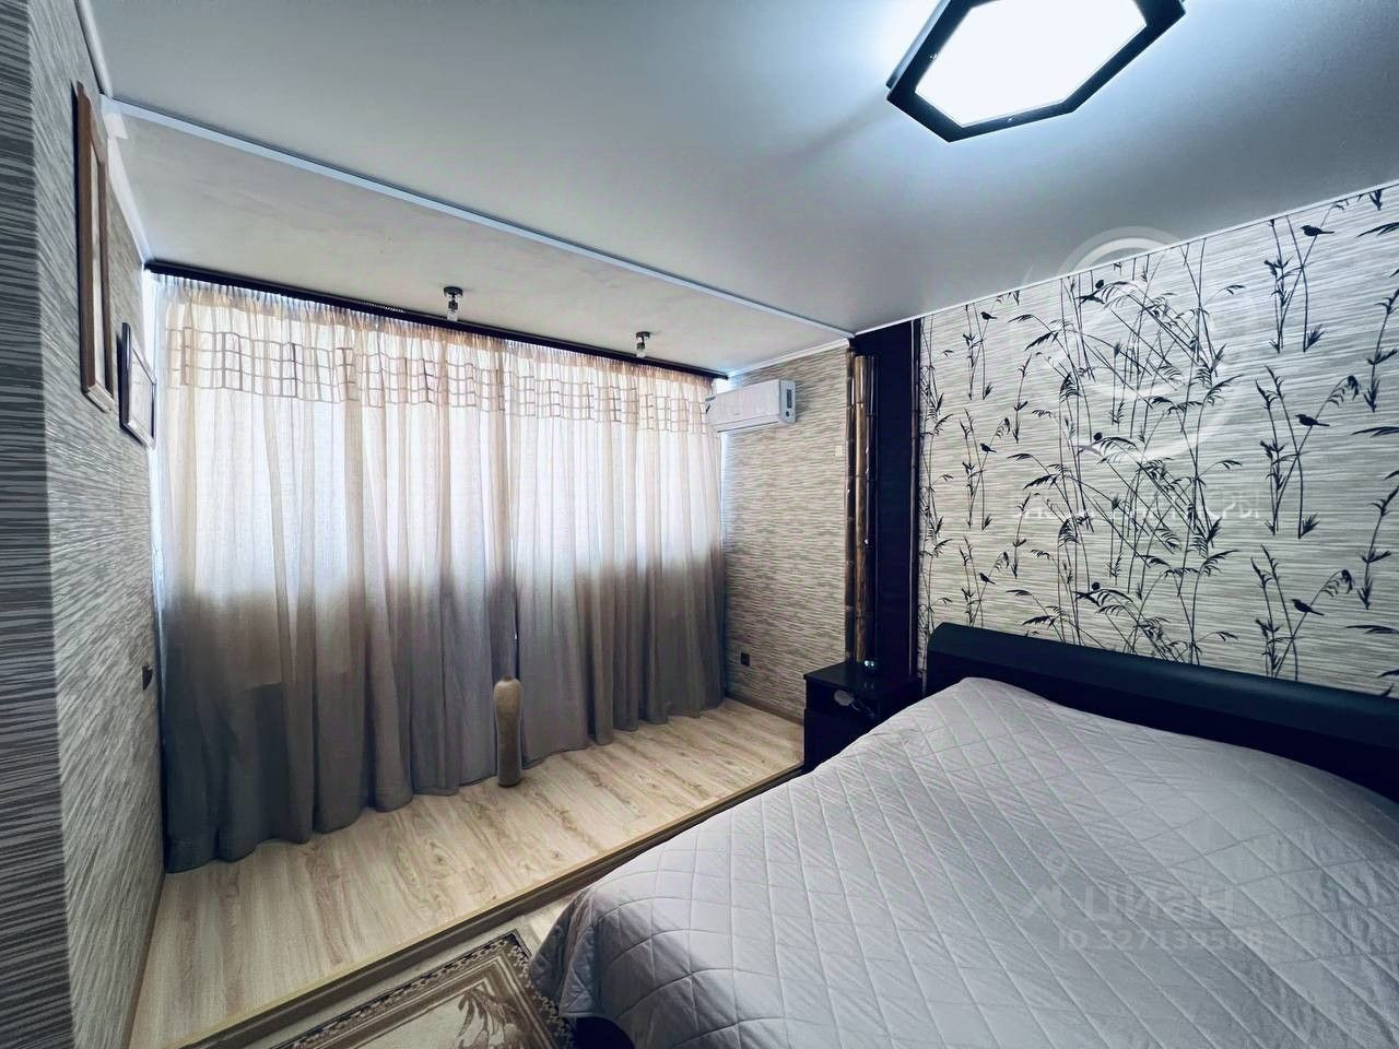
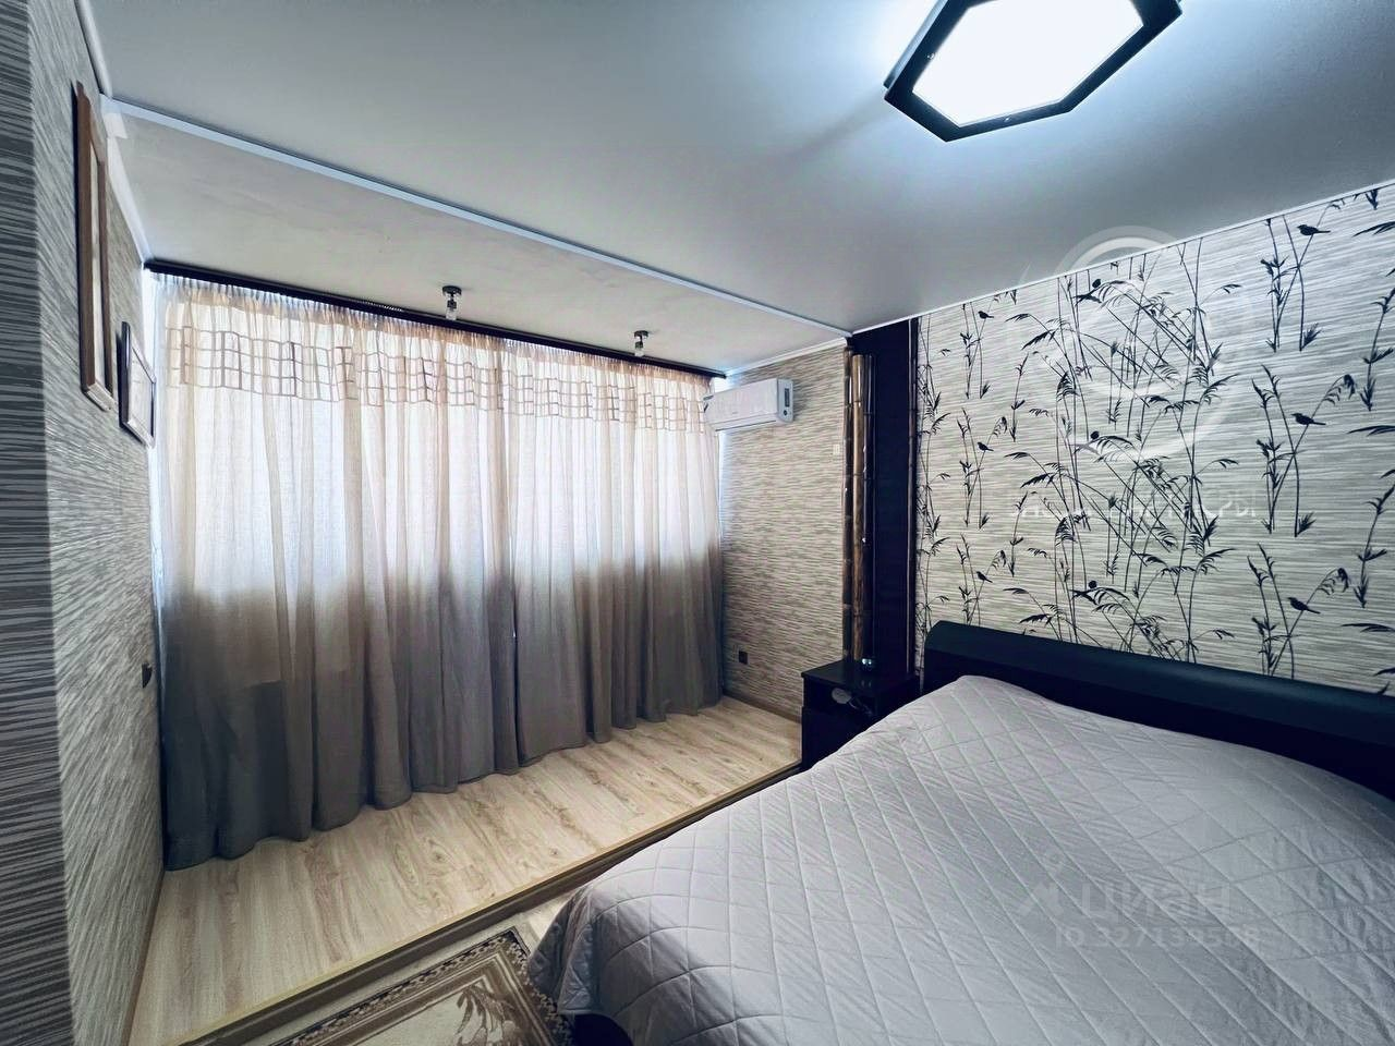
- vase [491,674,523,787]
